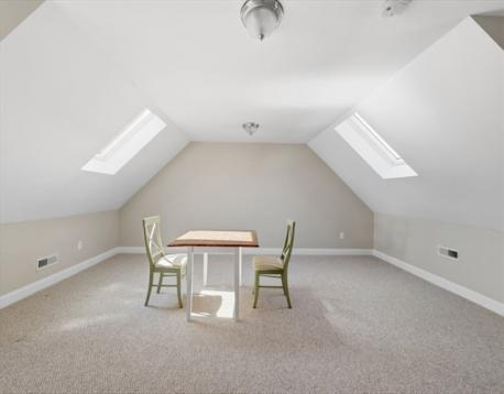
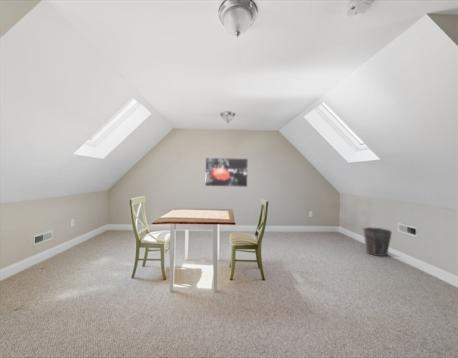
+ waste bin [362,226,393,257]
+ wall art [204,157,249,188]
